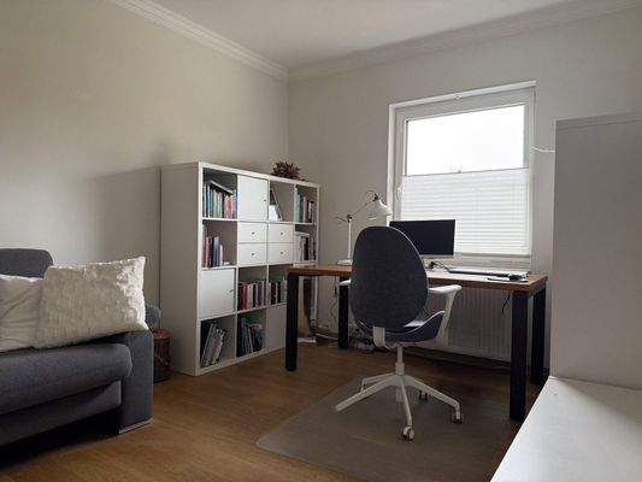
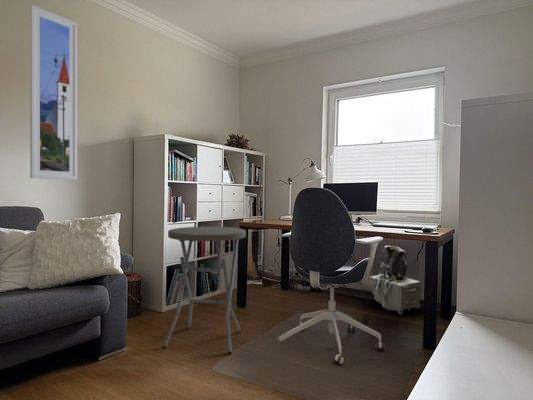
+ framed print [29,4,78,181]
+ backpack [369,245,422,316]
+ side table [162,226,247,355]
